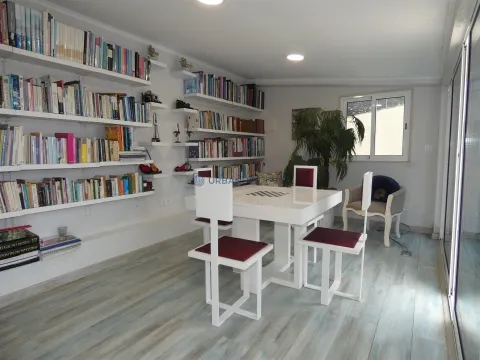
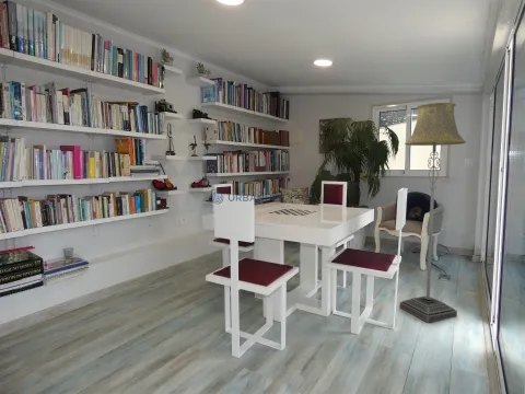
+ floor lamp [399,102,467,324]
